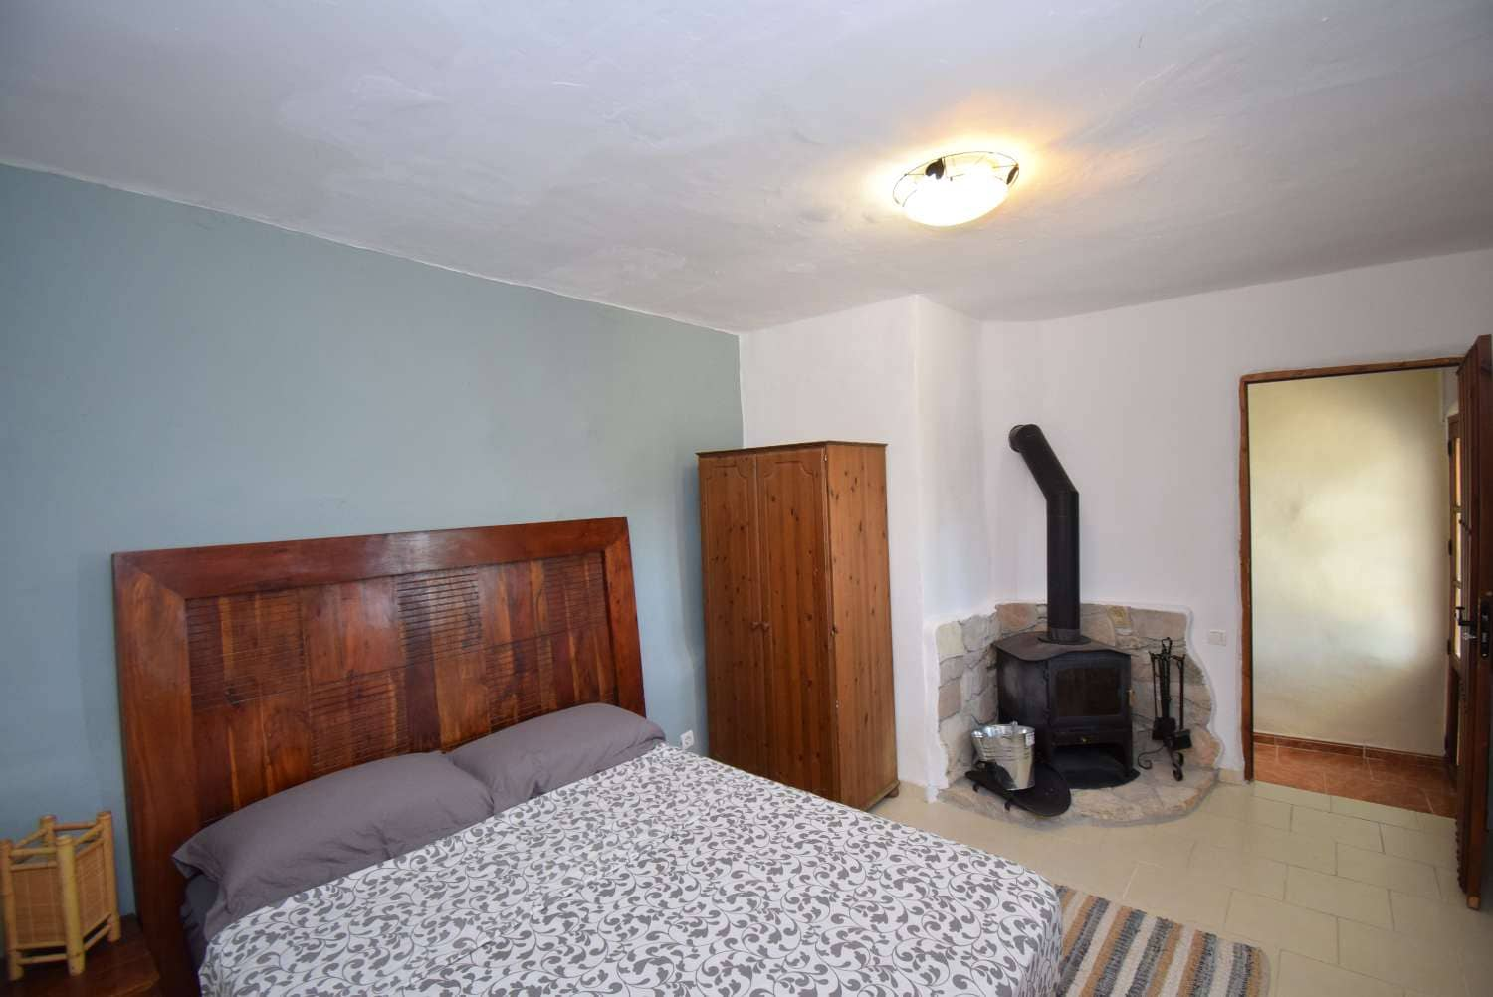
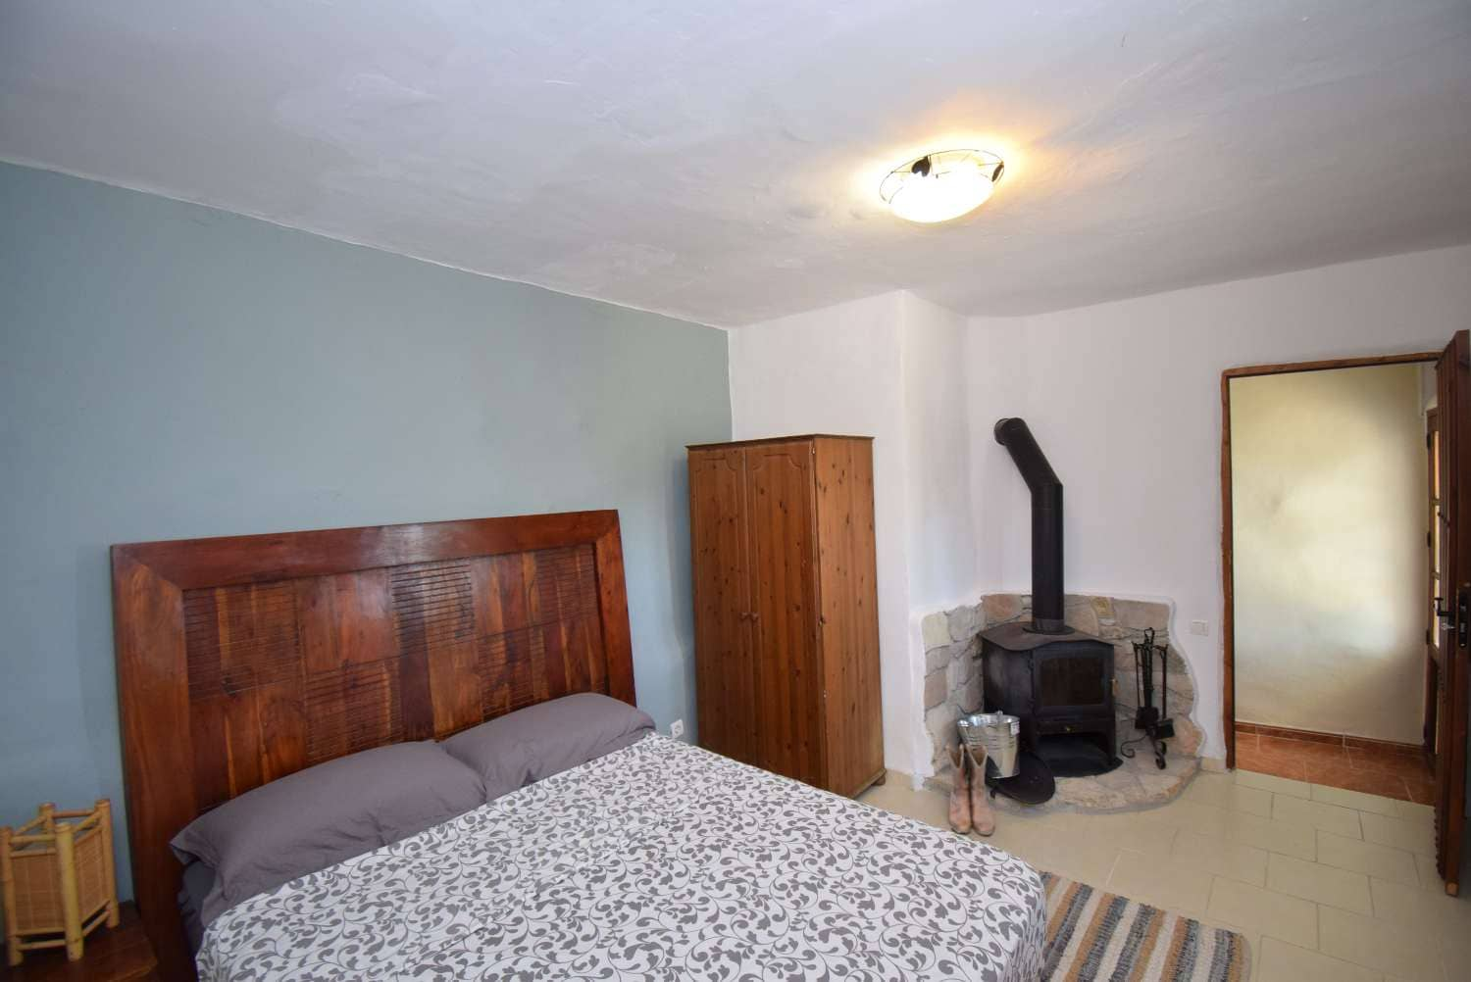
+ boots [944,743,995,836]
